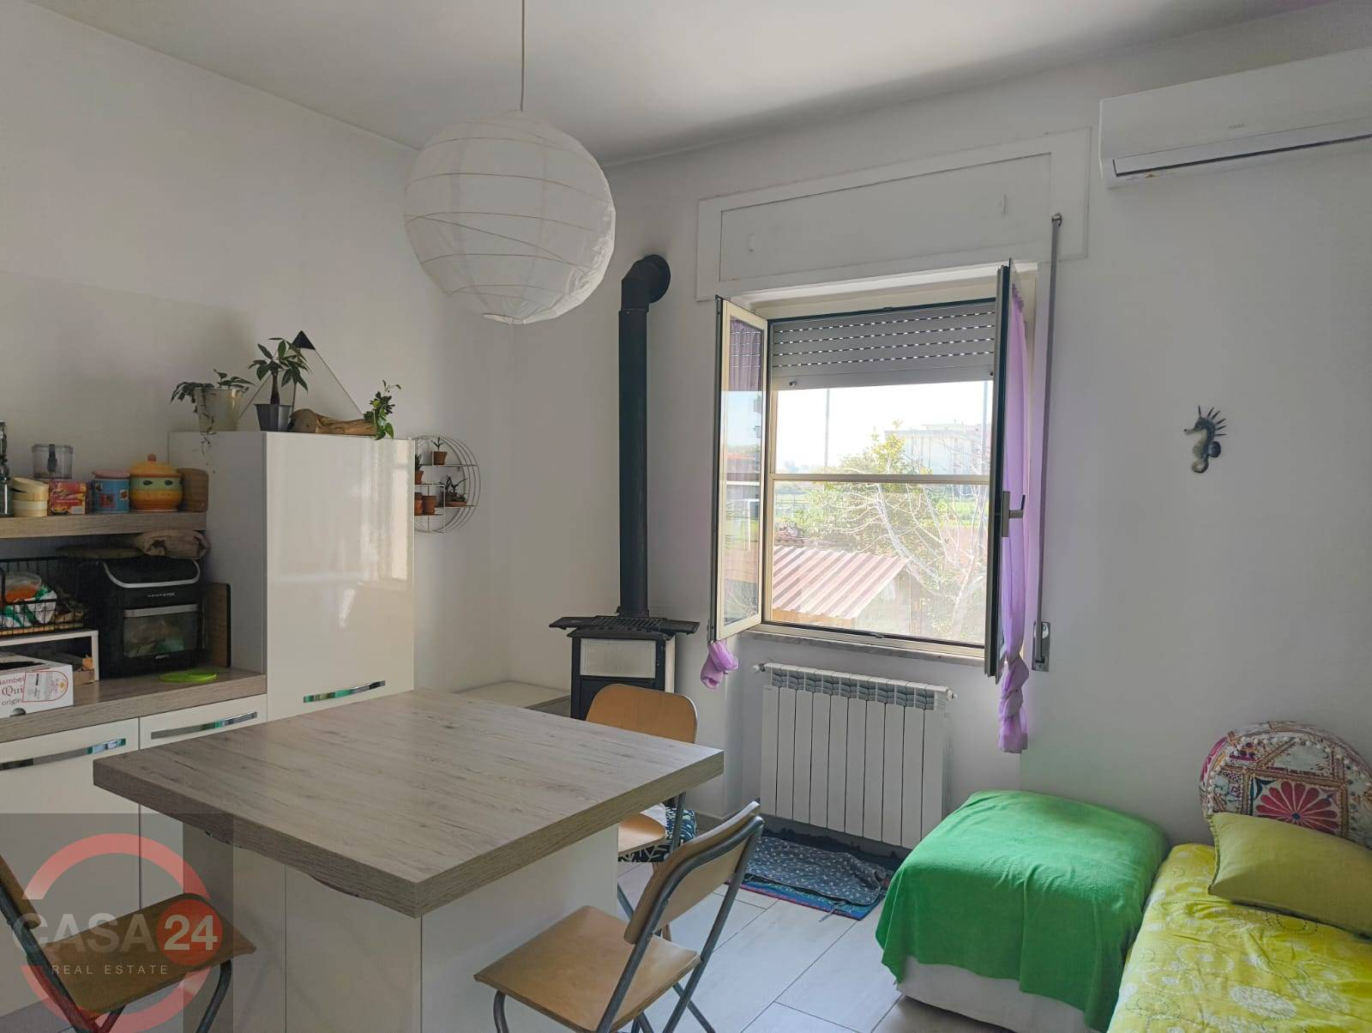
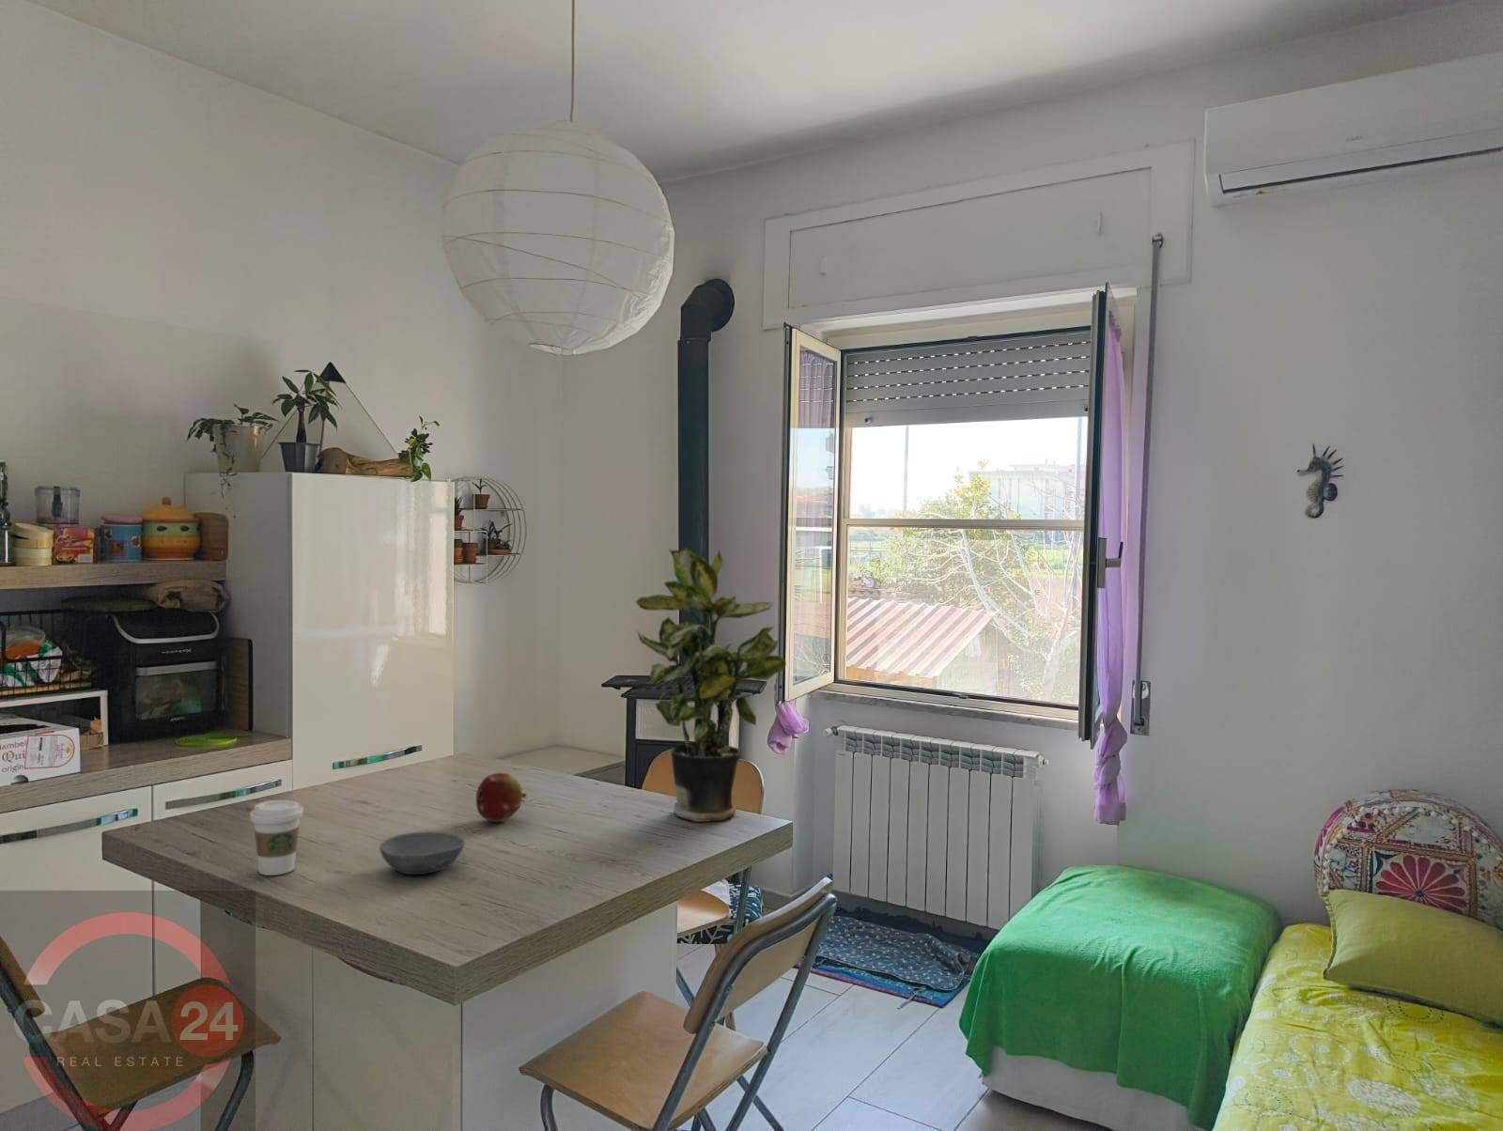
+ bowl [379,830,466,876]
+ fruit [475,772,528,823]
+ coffee cup [250,800,304,877]
+ potted plant [634,546,788,823]
